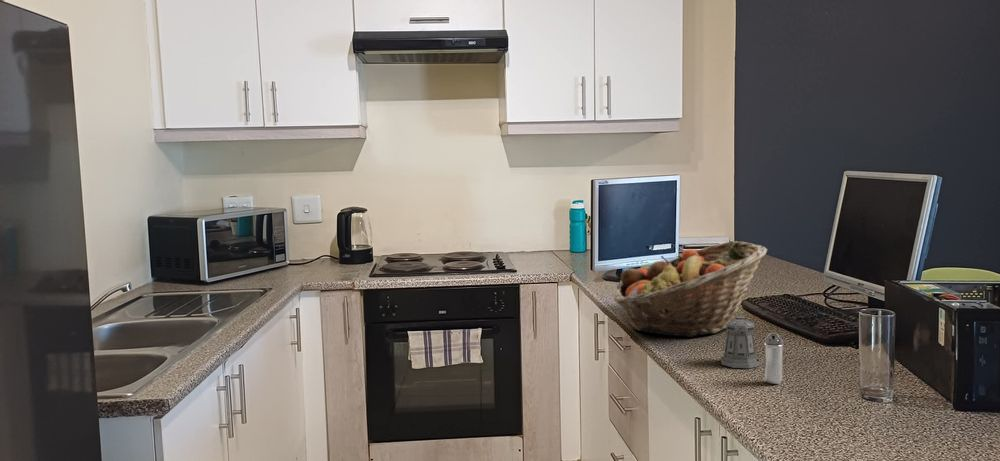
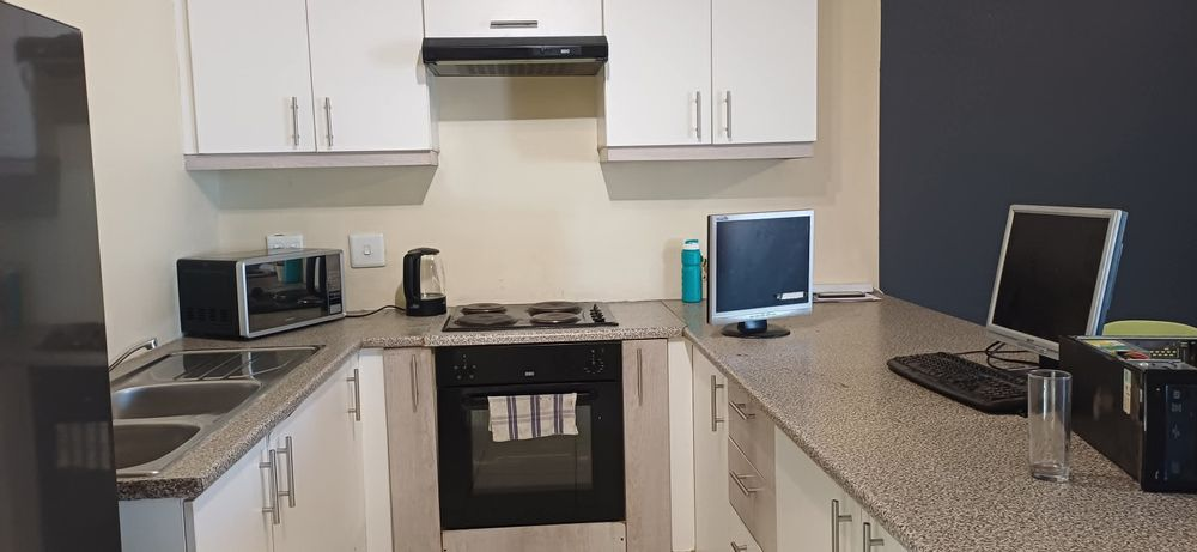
- pepper shaker [720,315,761,369]
- shaker [764,331,784,385]
- fruit basket [612,240,769,338]
